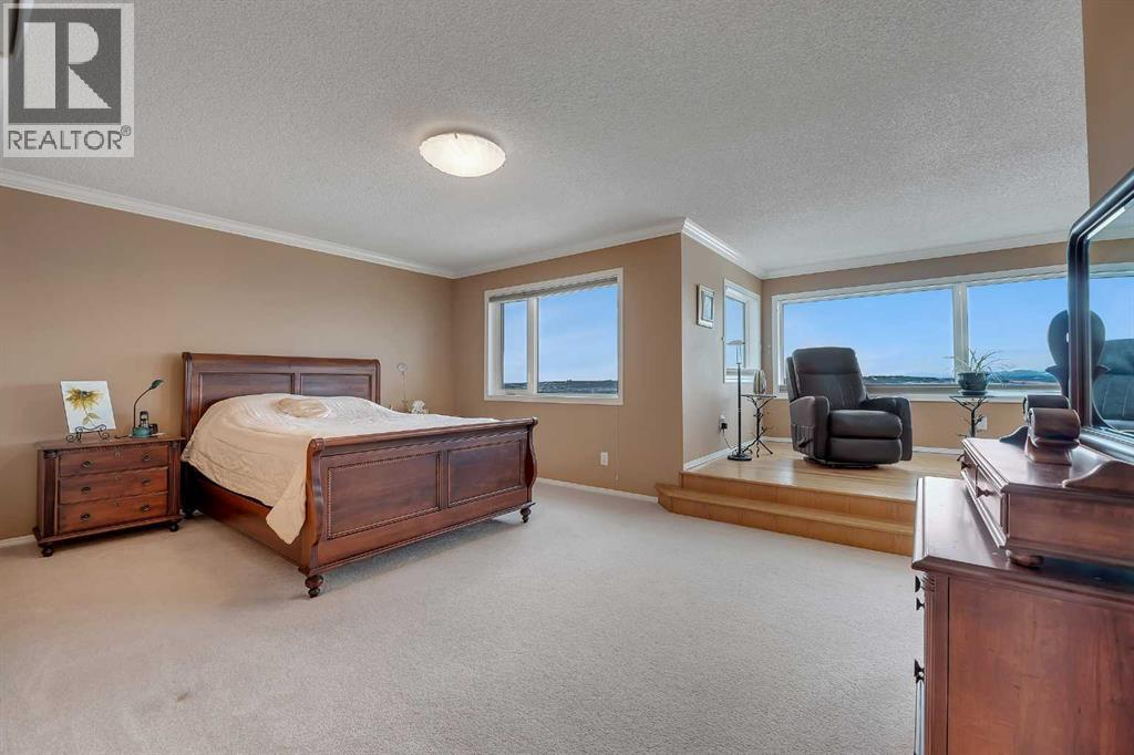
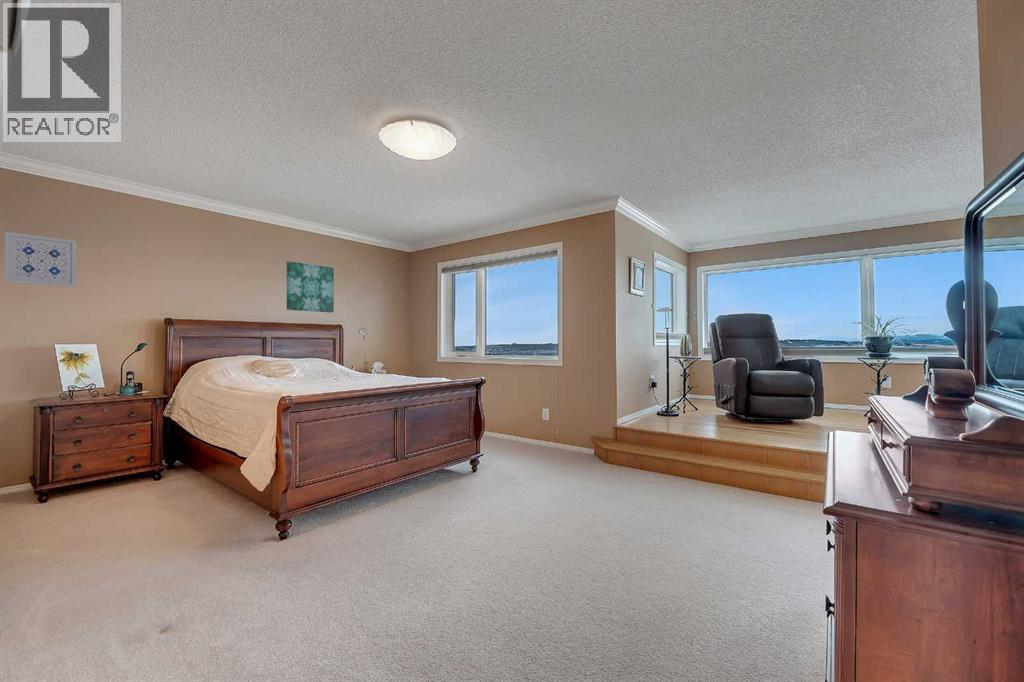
+ wall art [4,231,77,288]
+ wall art [286,260,335,313]
